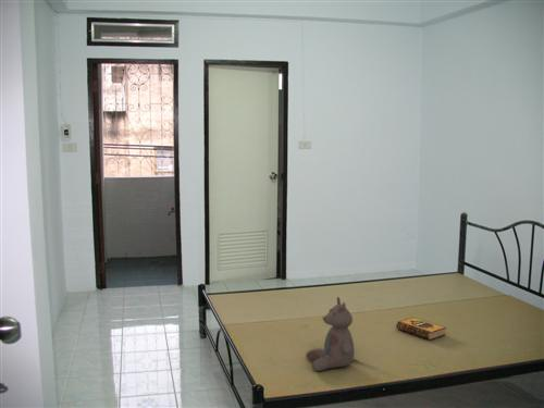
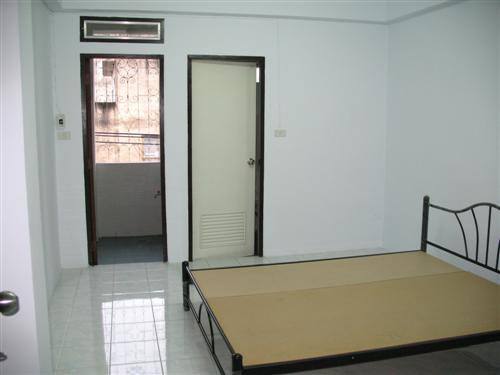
- bear [305,296,356,372]
- hardback book [395,317,447,341]
